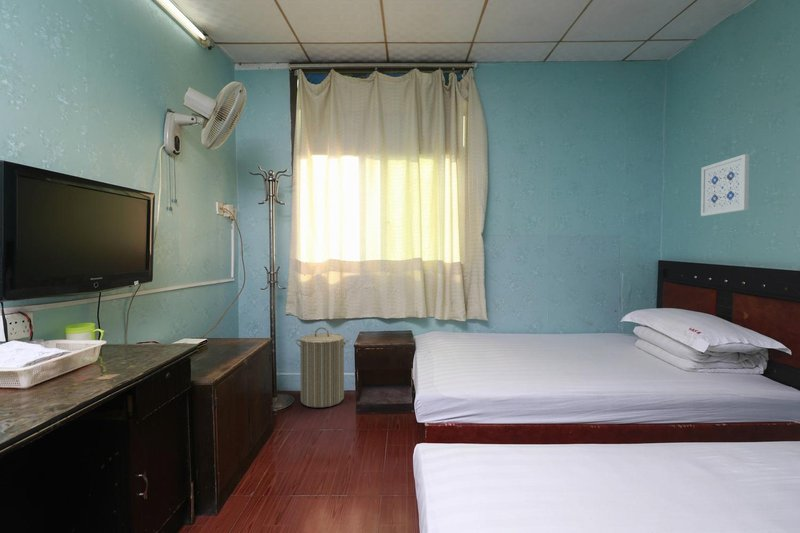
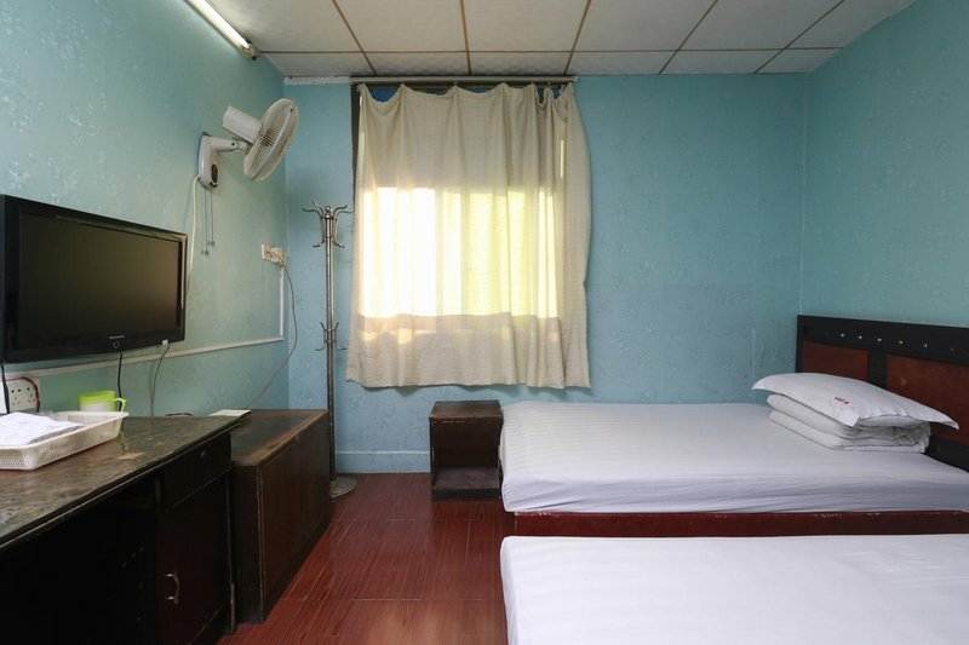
- laundry hamper [295,326,350,409]
- wall art [700,153,750,217]
